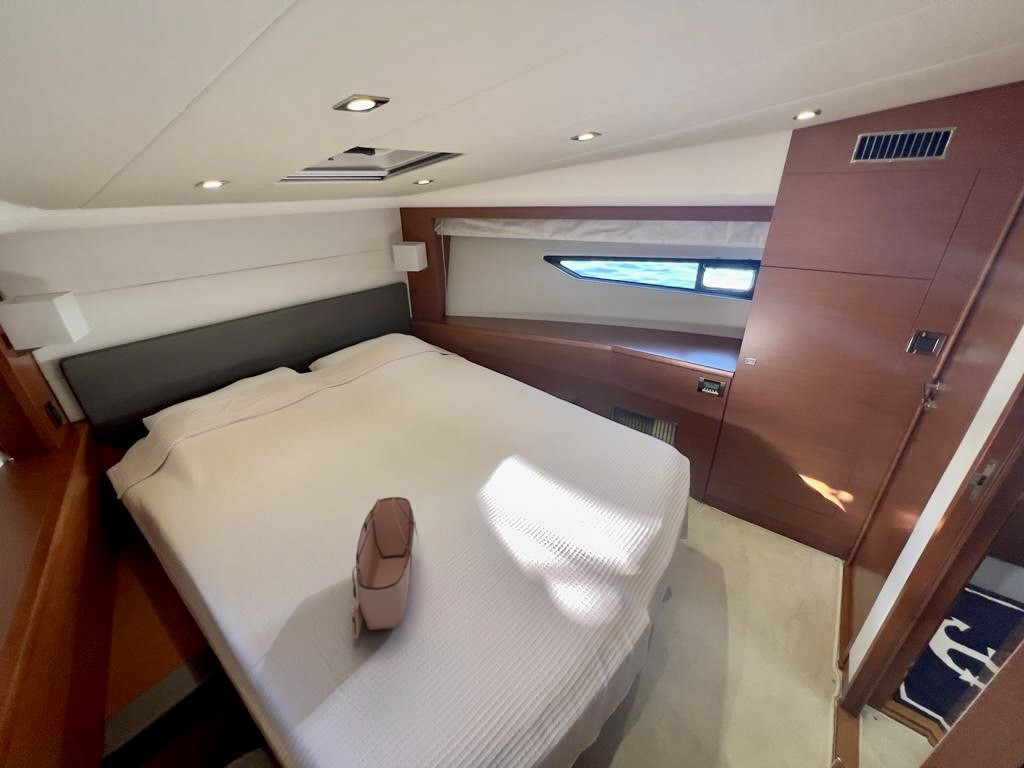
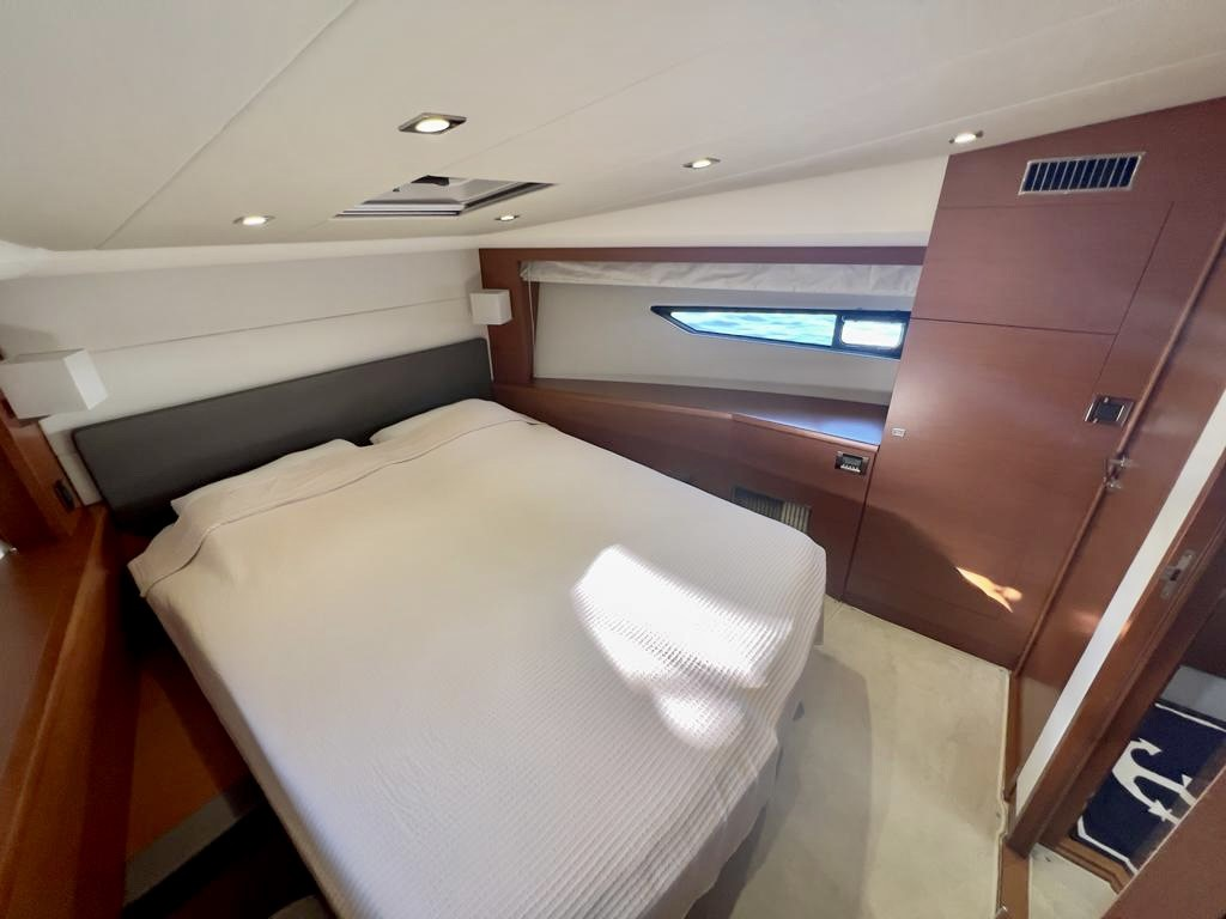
- tote bag [350,496,420,640]
